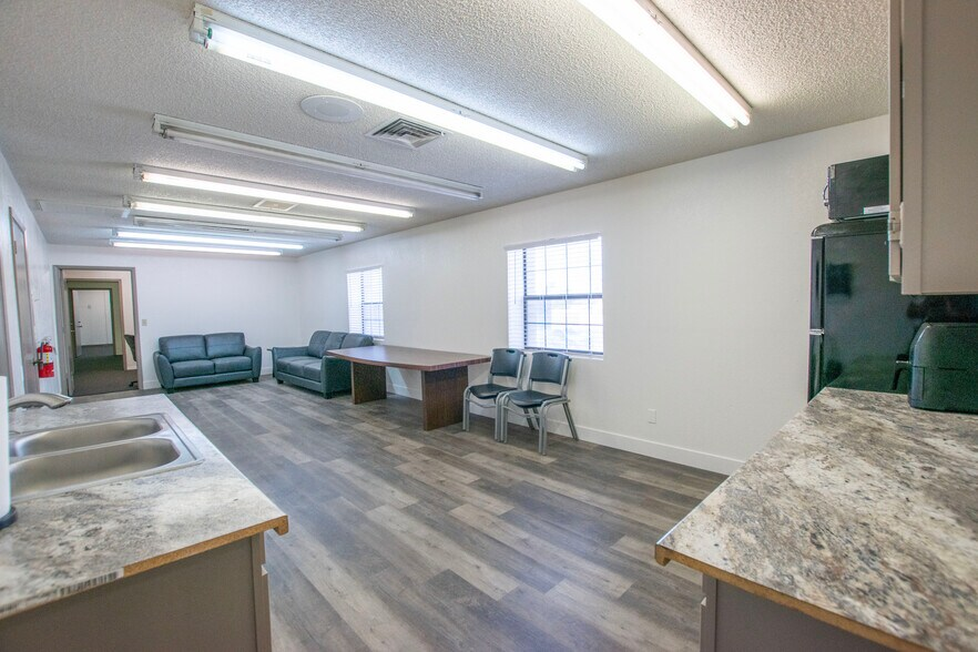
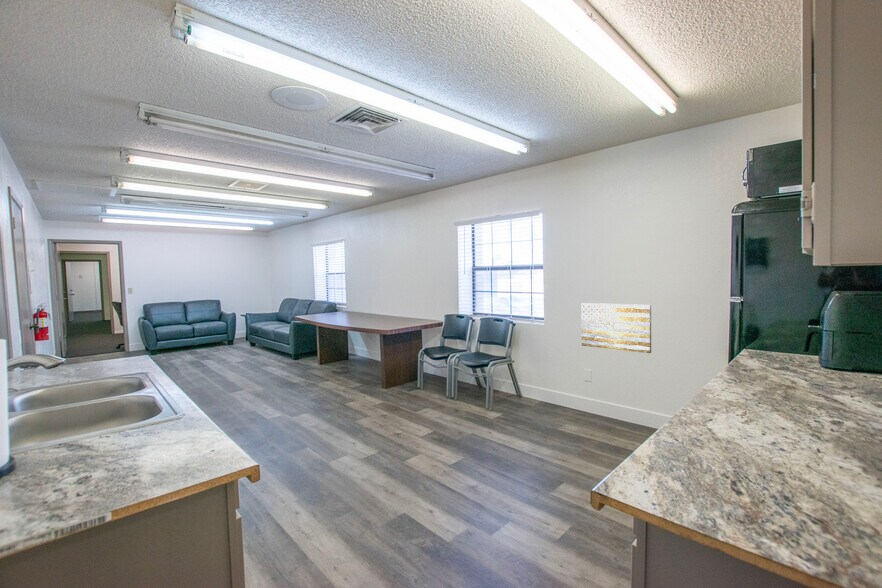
+ wall art [580,302,652,354]
